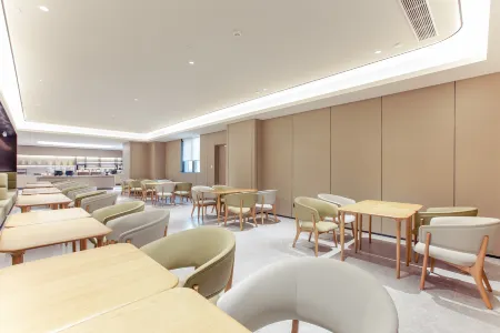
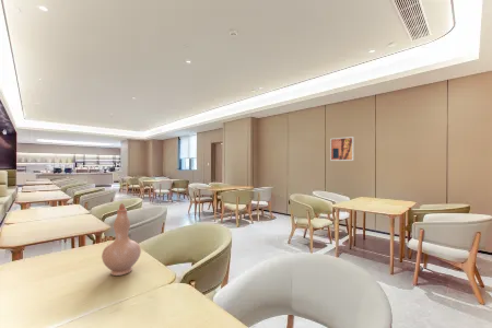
+ vase [101,202,142,277]
+ wall art [329,136,355,162]
